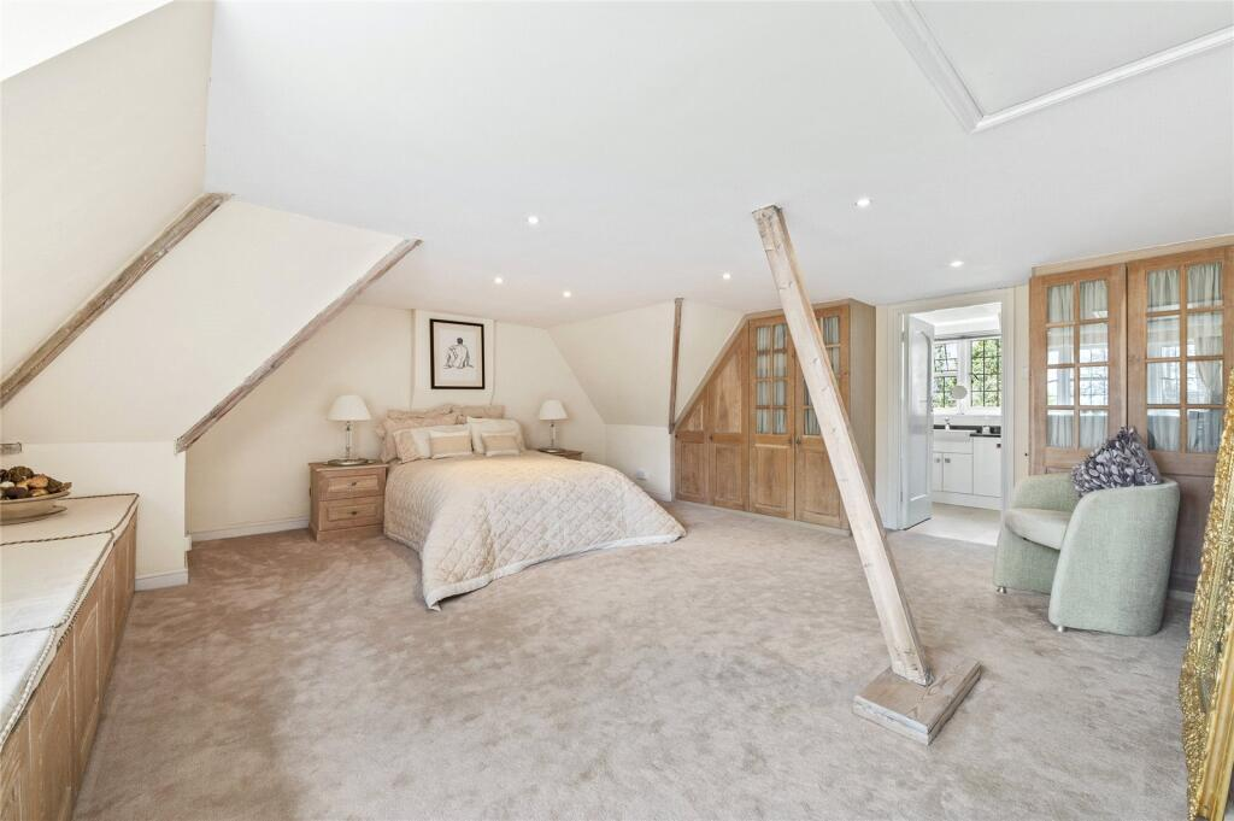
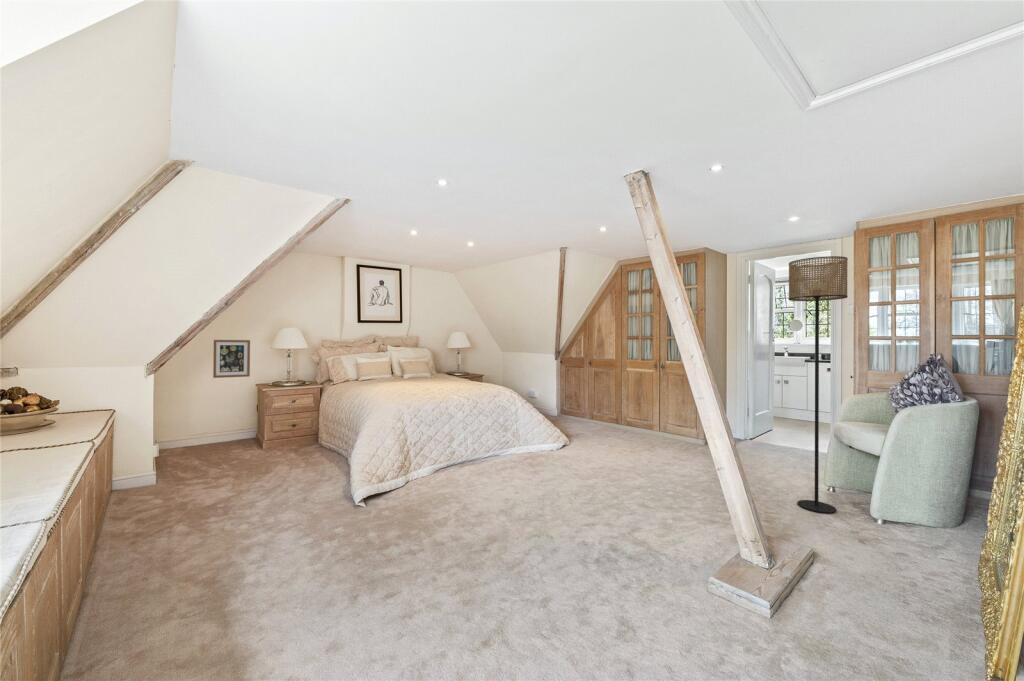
+ floor lamp [788,255,849,514]
+ wall art [212,339,251,379]
